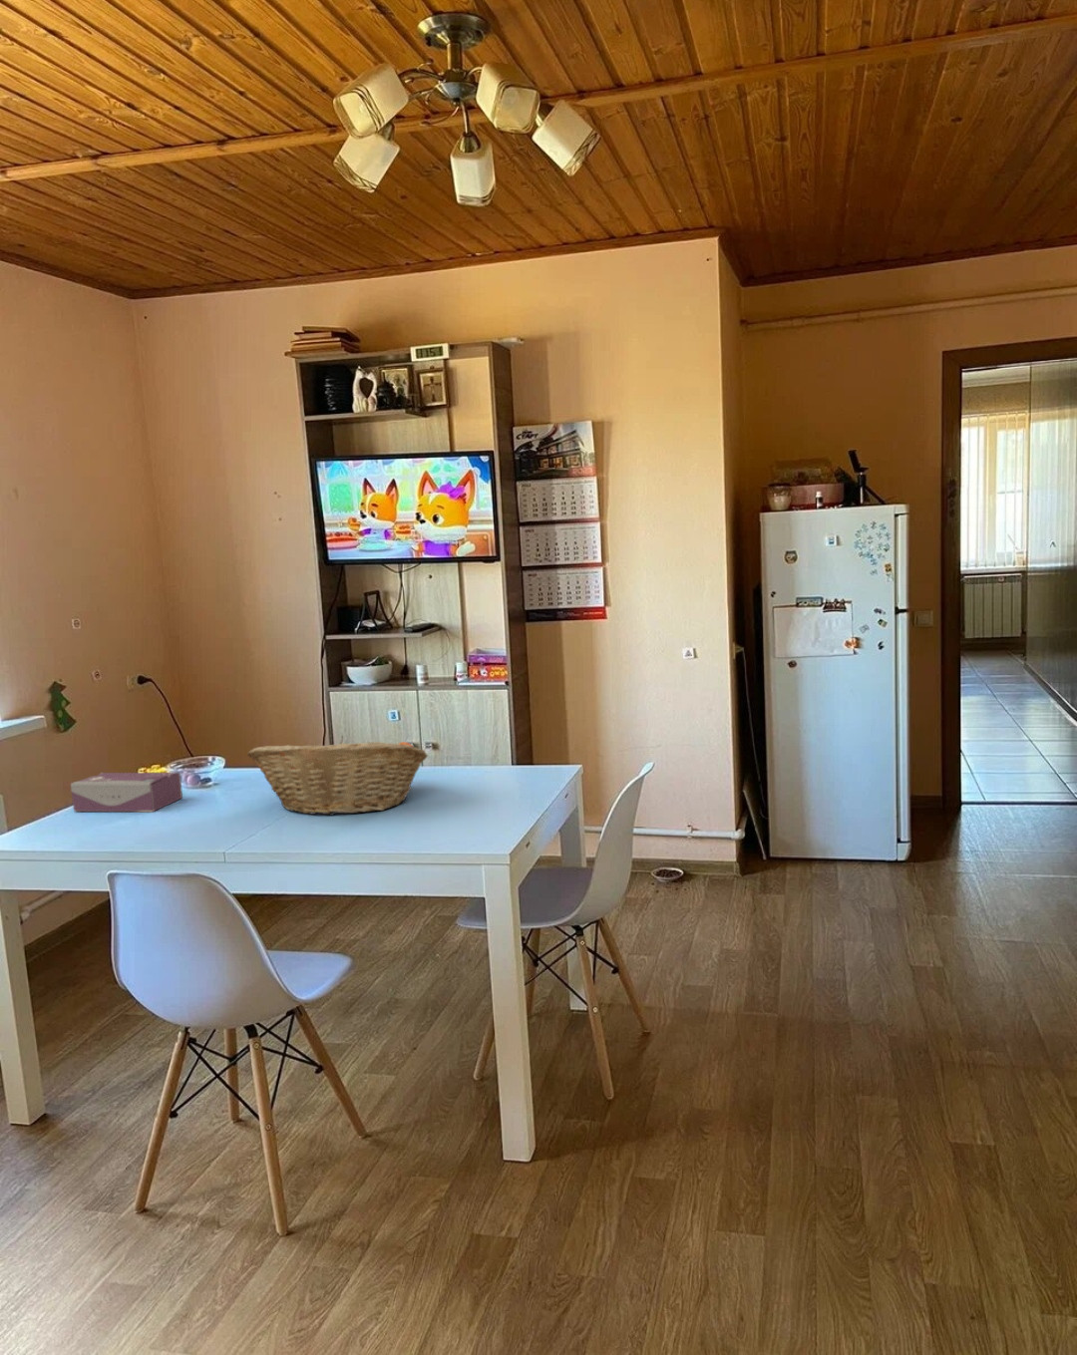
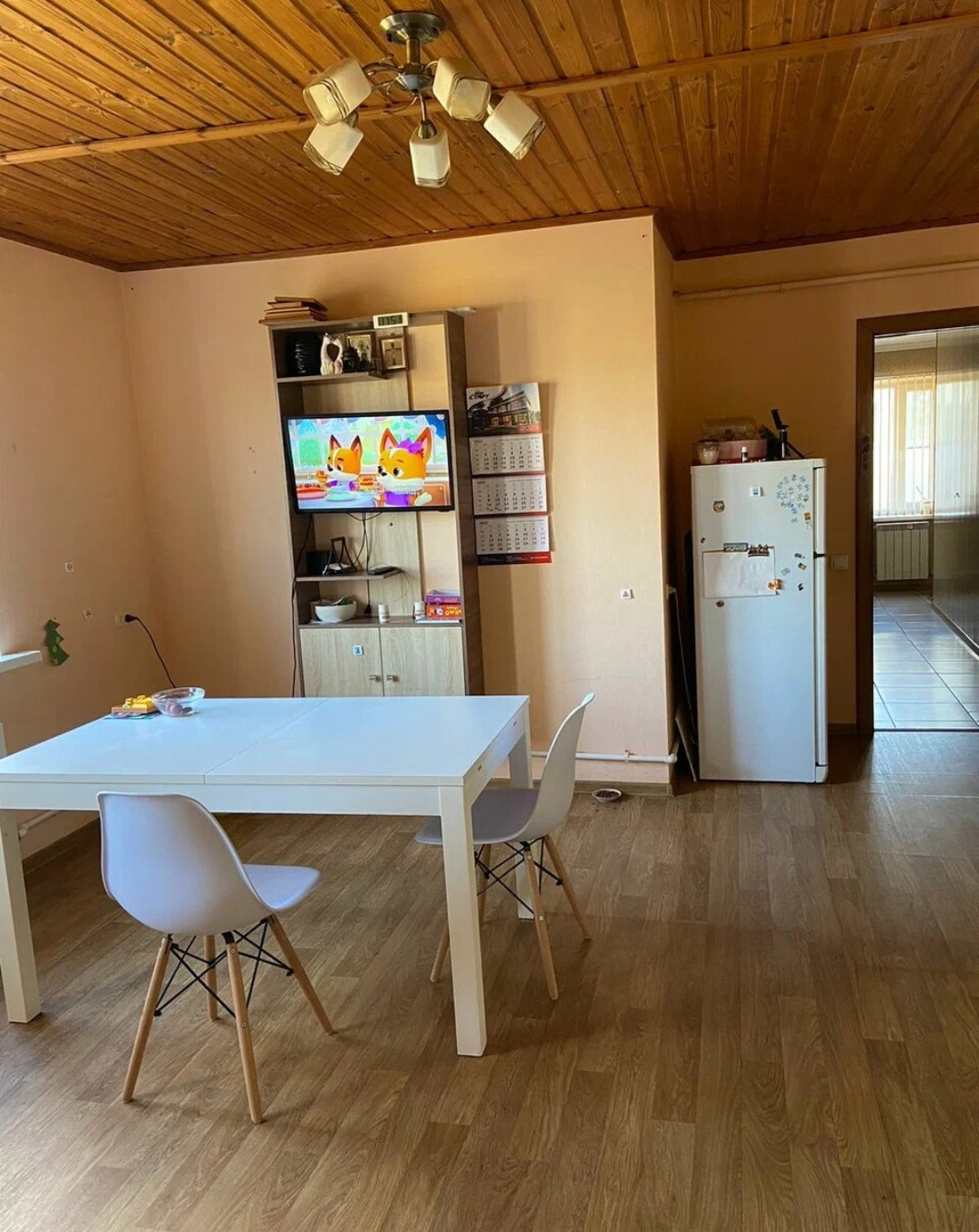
- tissue box [69,772,184,813]
- fruit basket [246,735,429,816]
